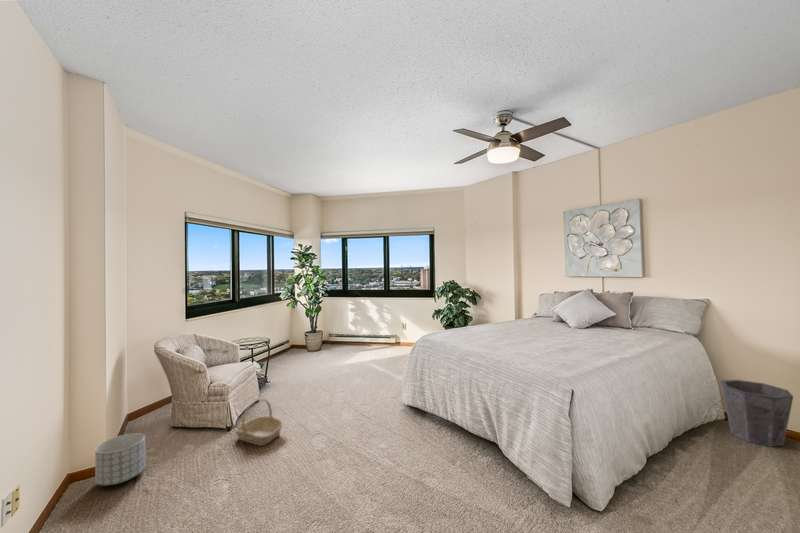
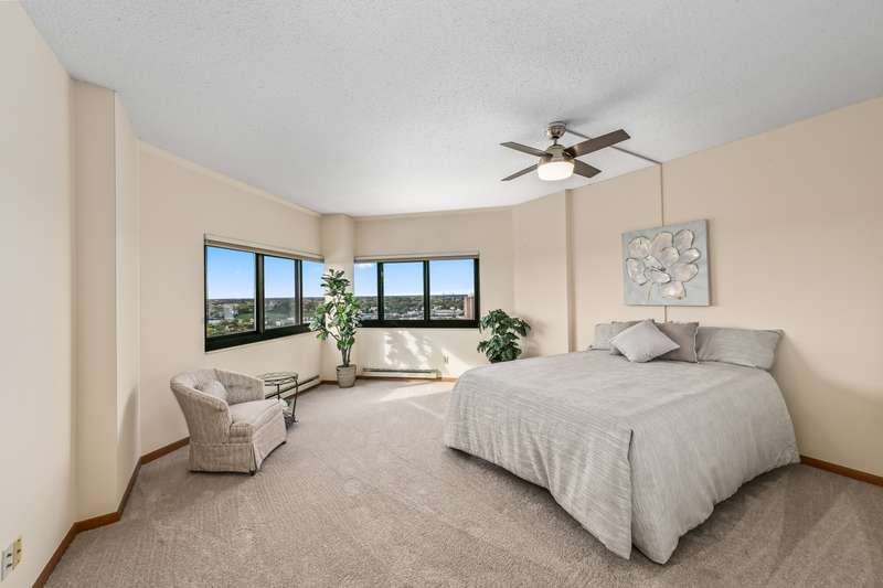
- basket [234,398,285,447]
- waste bin [720,379,794,448]
- planter [94,432,146,486]
